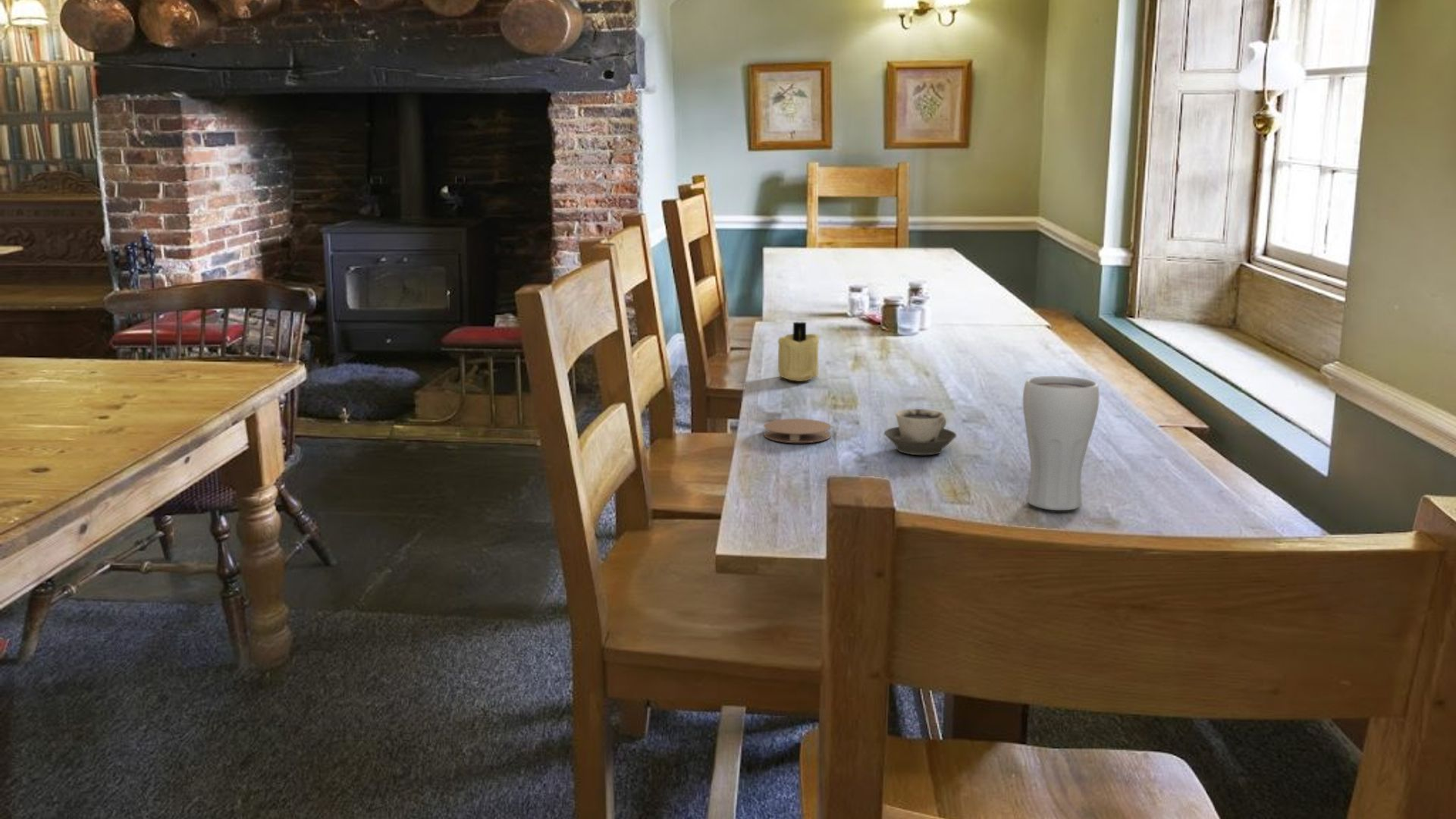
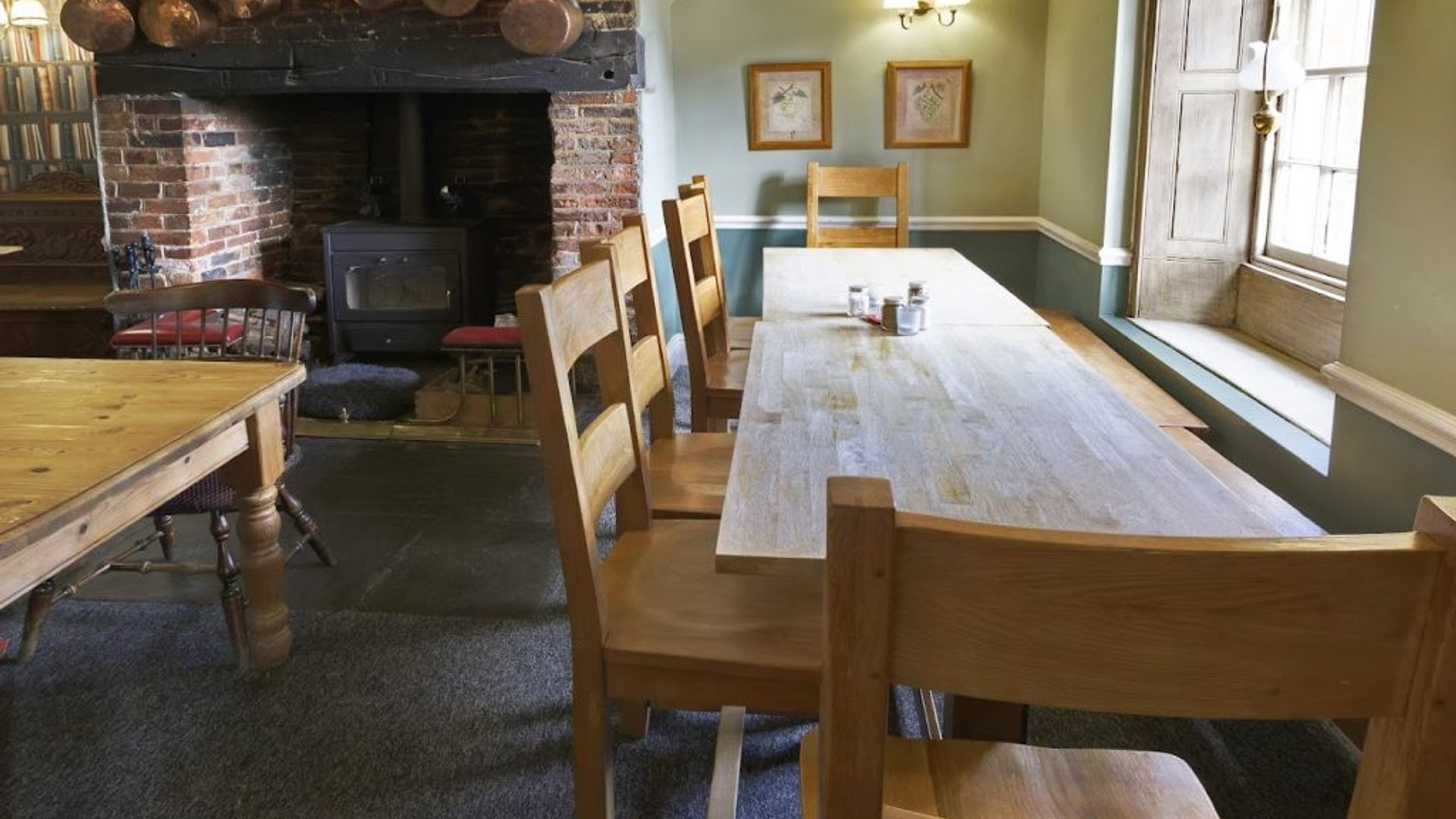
- coaster [763,418,832,444]
- candle [777,321,820,382]
- drinking glass [1022,375,1100,511]
- cup [883,408,957,456]
